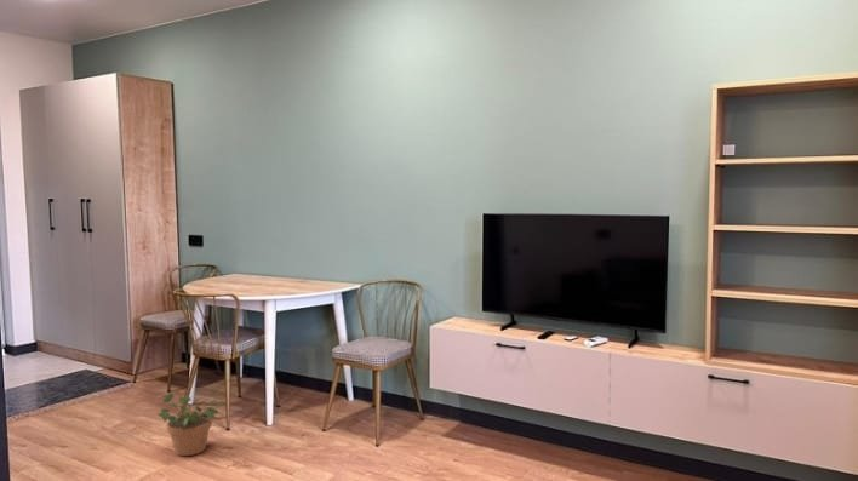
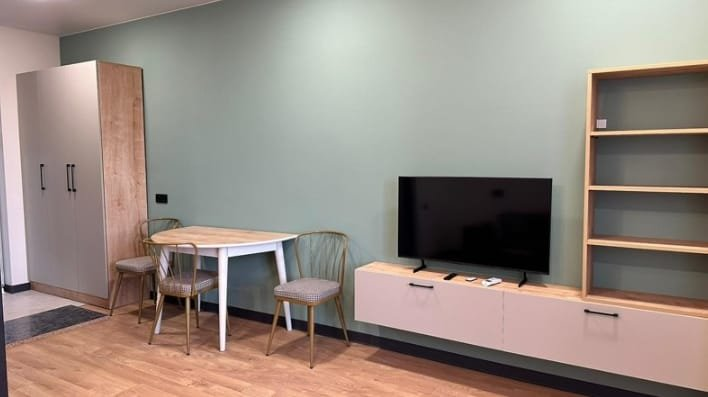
- potted plant [156,388,228,457]
